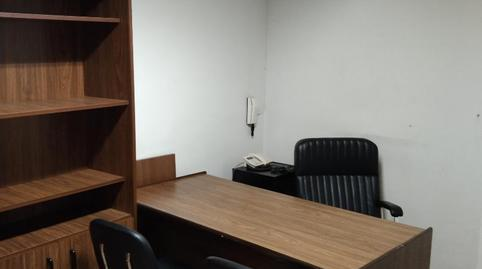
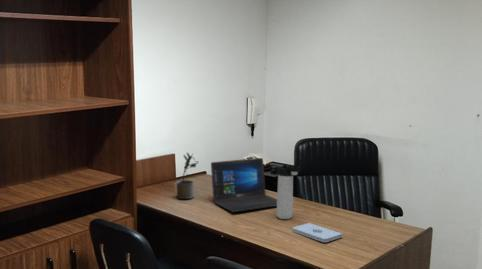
+ potted plant [175,151,199,200]
+ laptop [210,157,277,213]
+ notepad [292,222,343,243]
+ thermos bottle [276,164,301,220]
